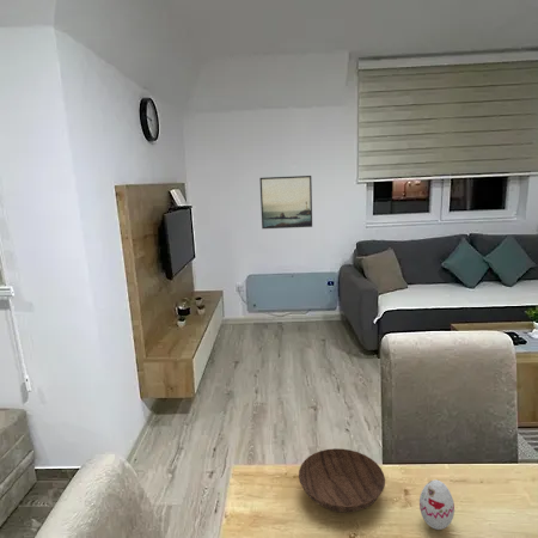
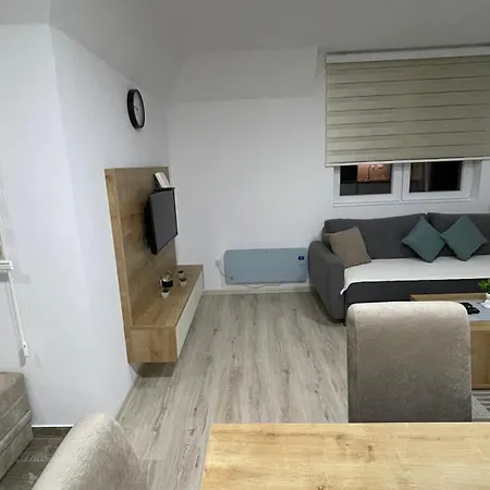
- decorative egg [418,478,456,531]
- bowl [298,447,386,514]
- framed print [258,175,313,230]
